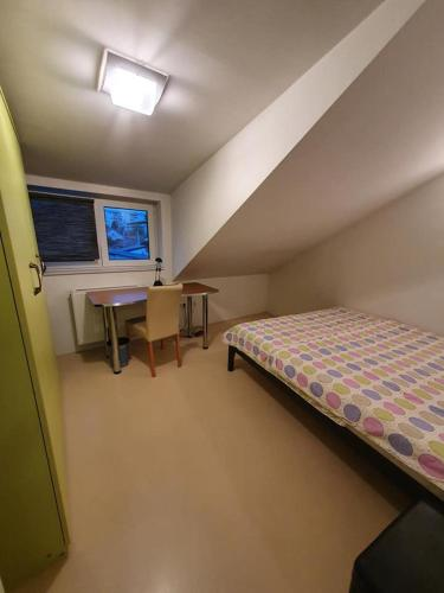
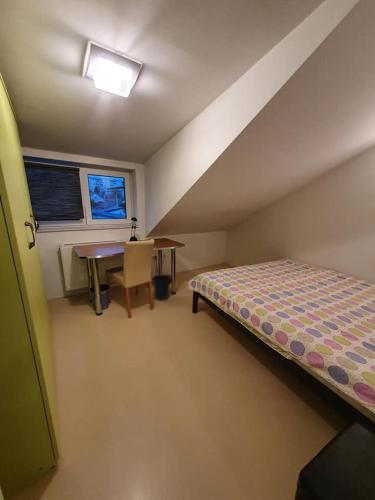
+ wastebasket [152,274,172,301]
